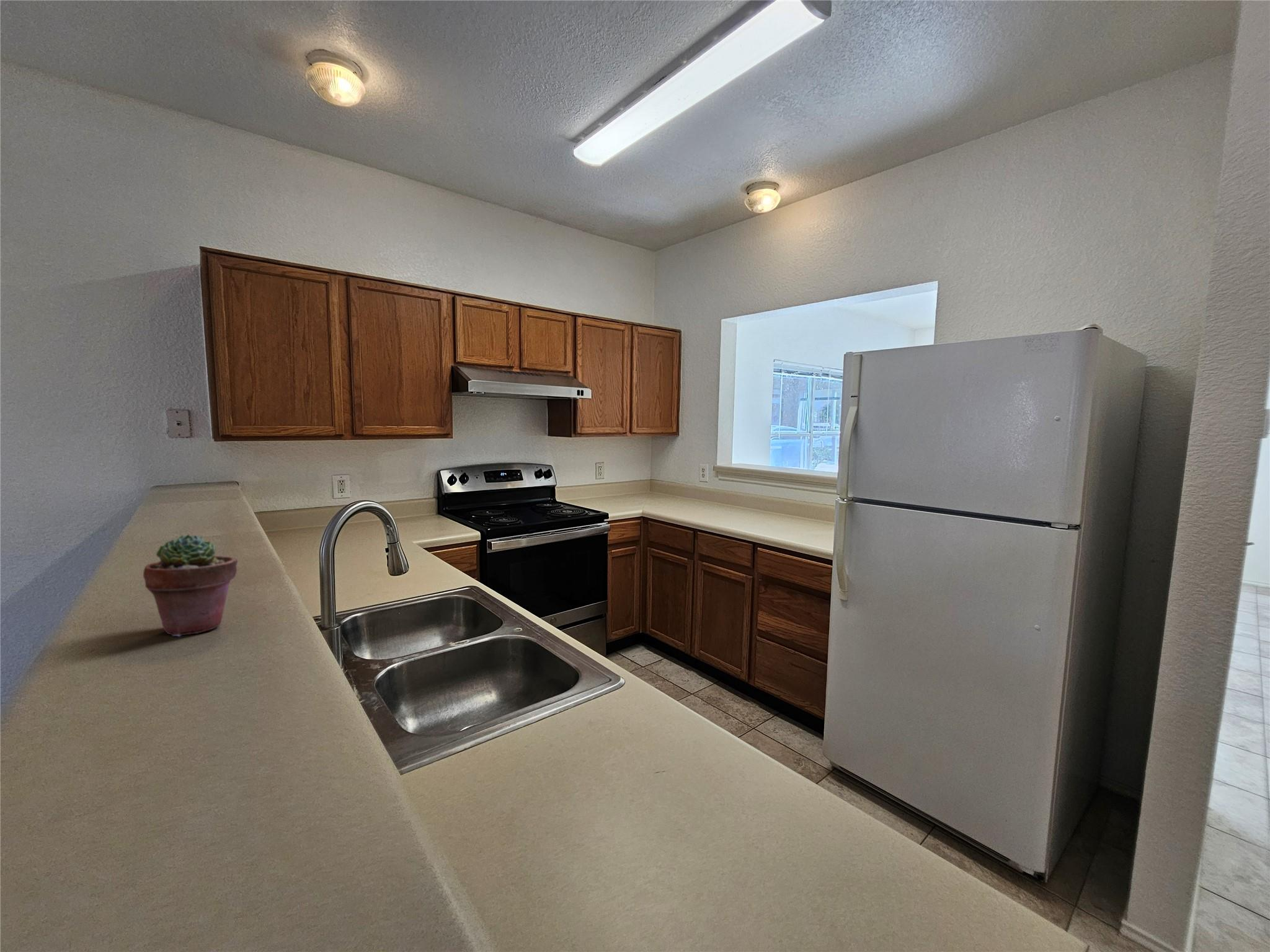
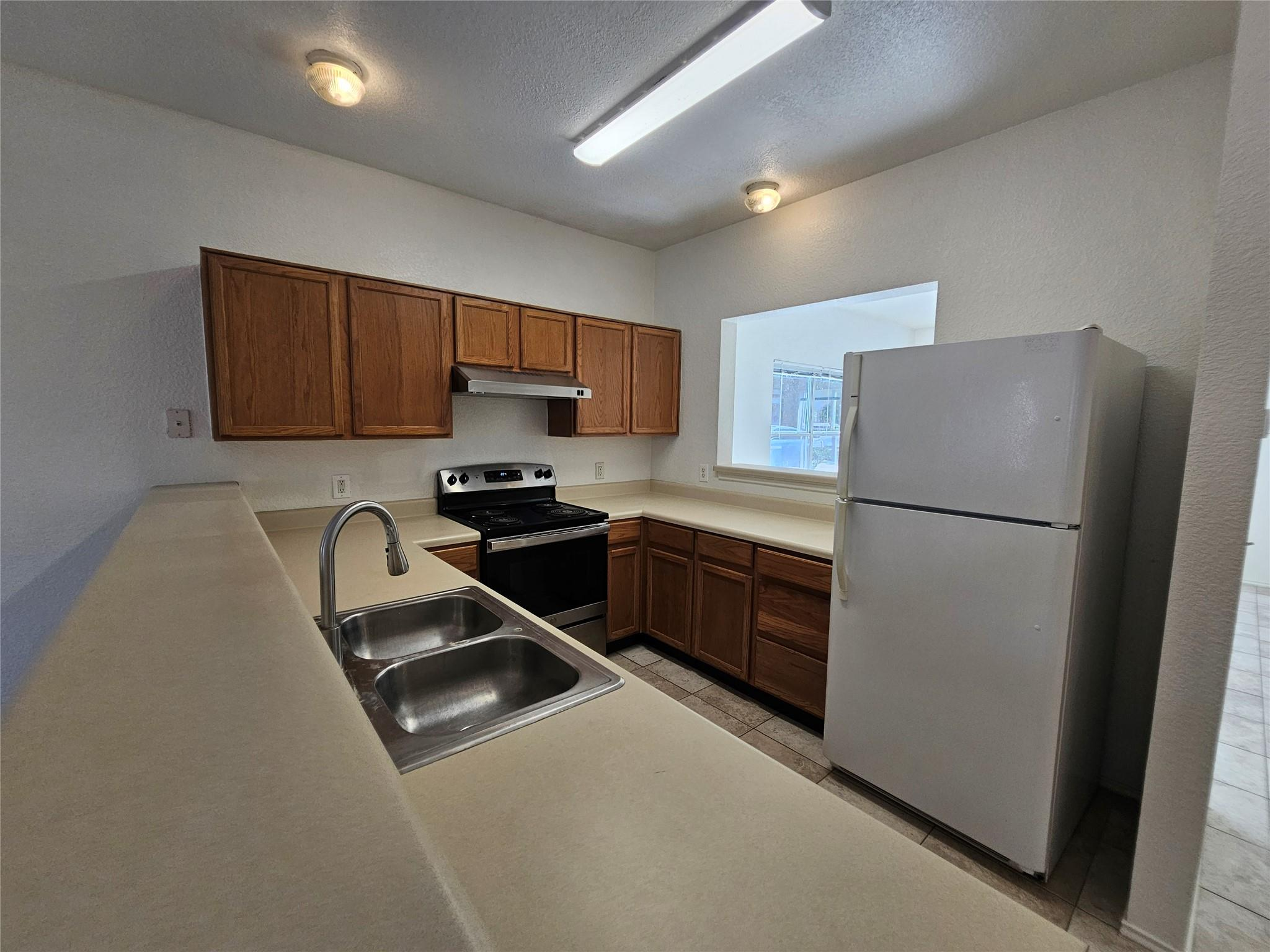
- potted succulent [143,534,238,638]
